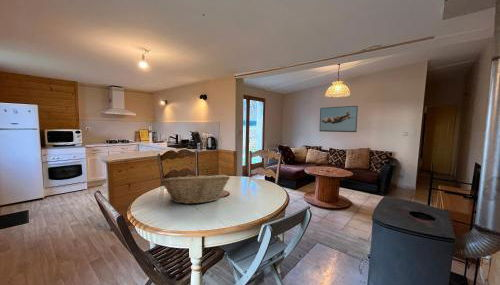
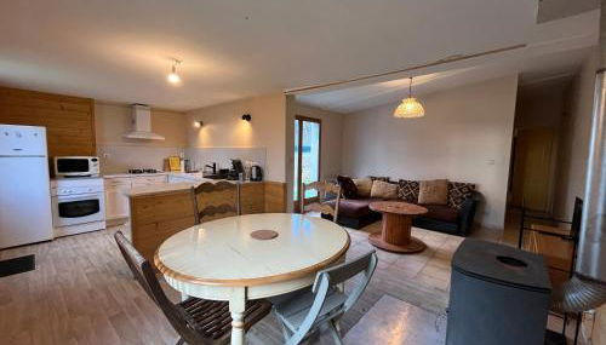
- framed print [319,105,359,133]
- fruit basket [159,172,231,205]
